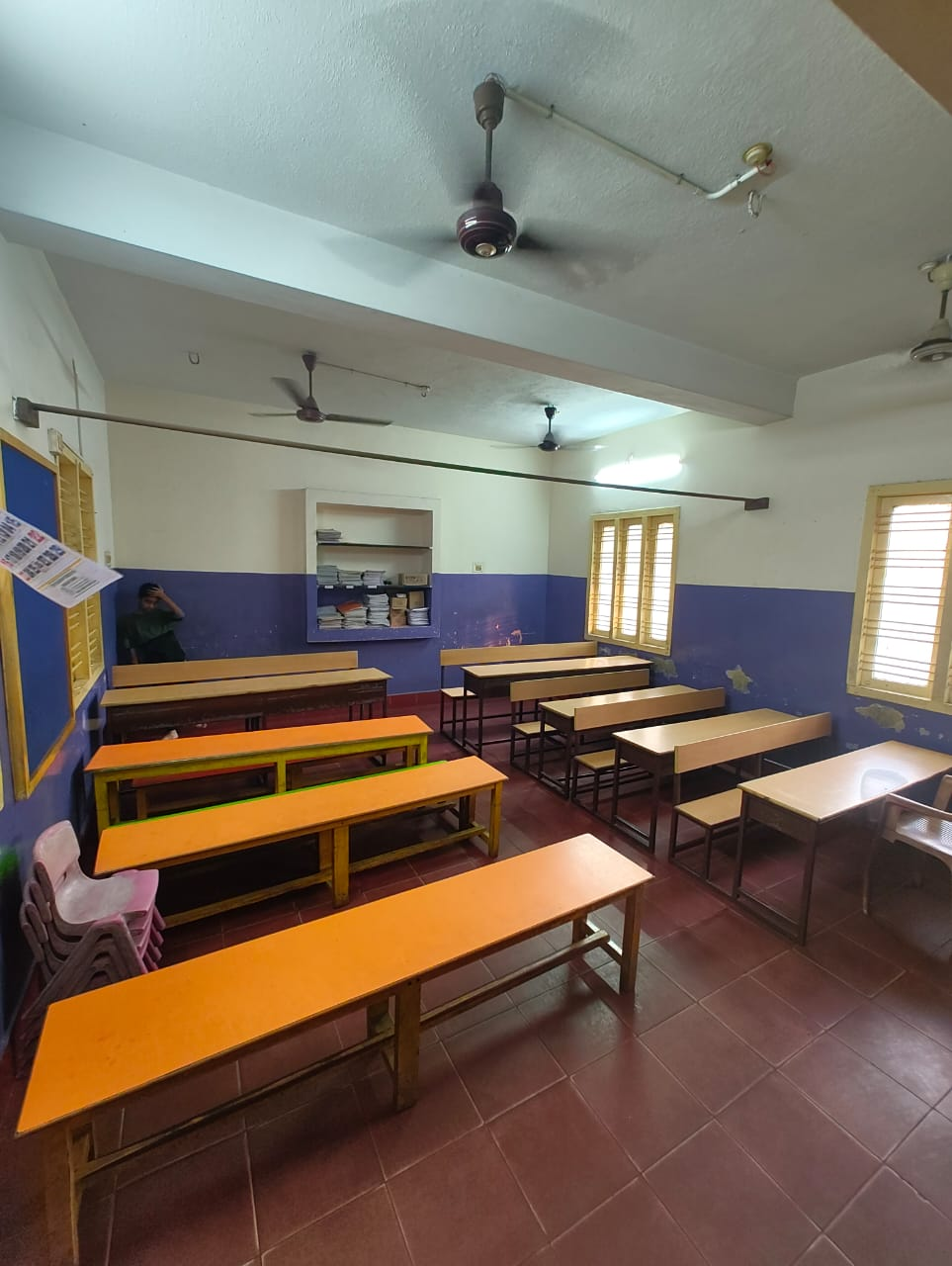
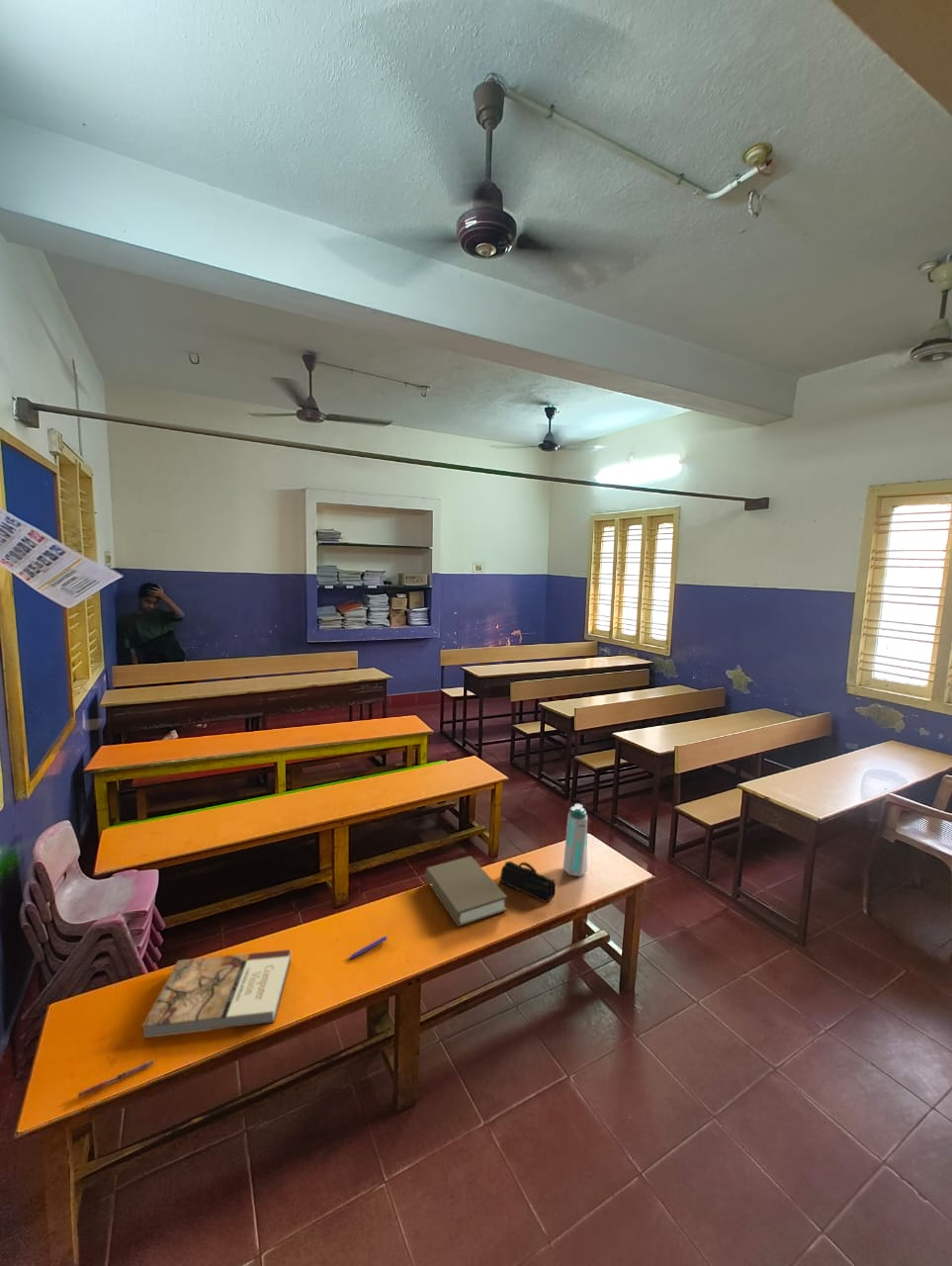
+ book [424,856,508,928]
+ pen [77,1059,154,1099]
+ pencil case [499,860,557,903]
+ book [140,949,292,1039]
+ pen [348,935,389,959]
+ water bottle [563,803,588,877]
